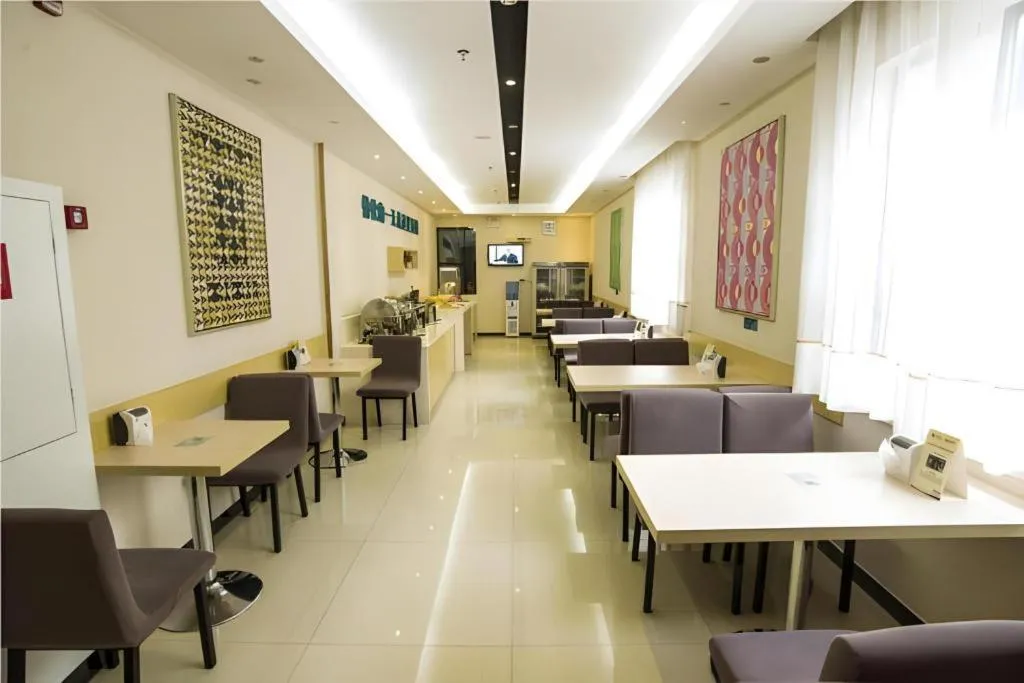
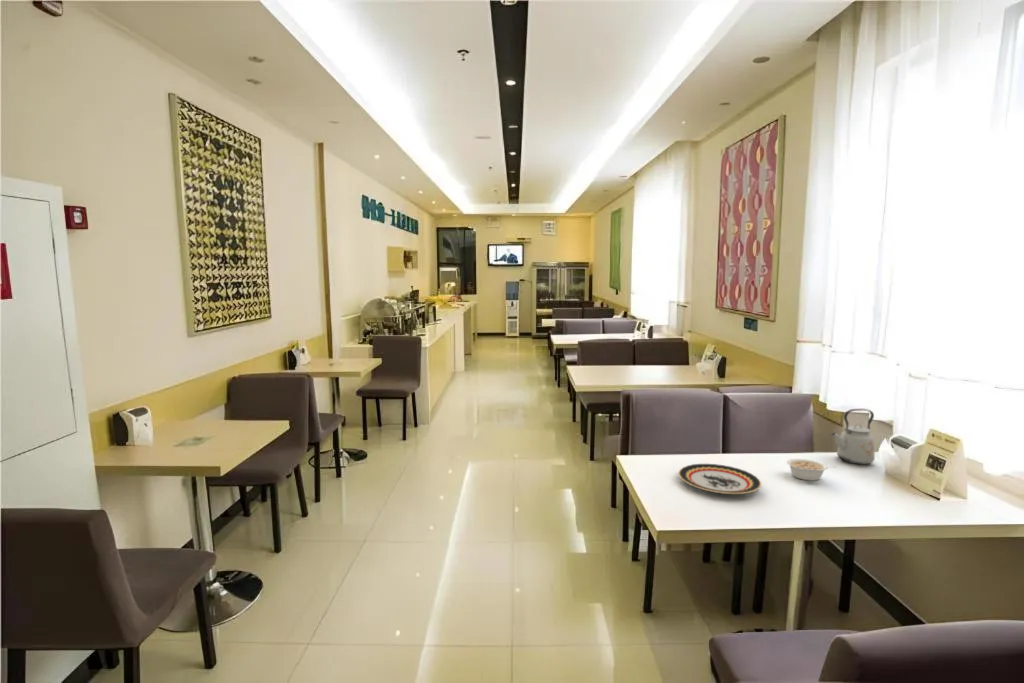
+ kettle [831,408,876,465]
+ plate [677,463,762,495]
+ legume [786,458,836,482]
